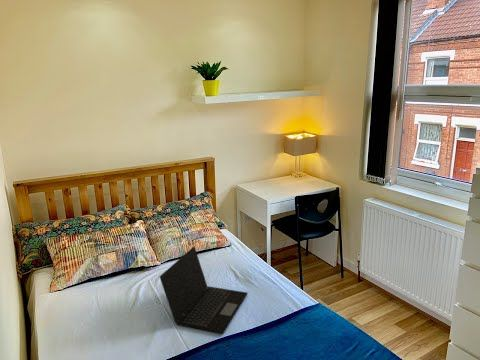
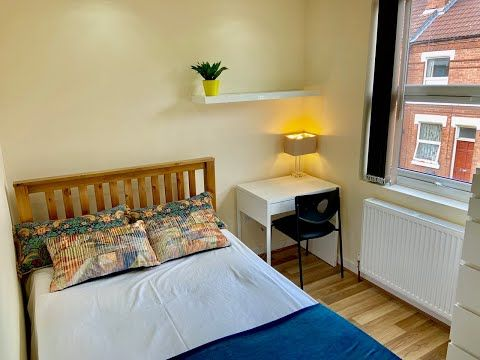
- laptop [159,245,249,335]
